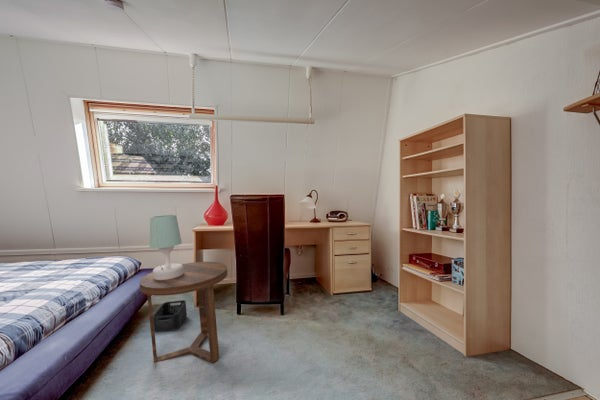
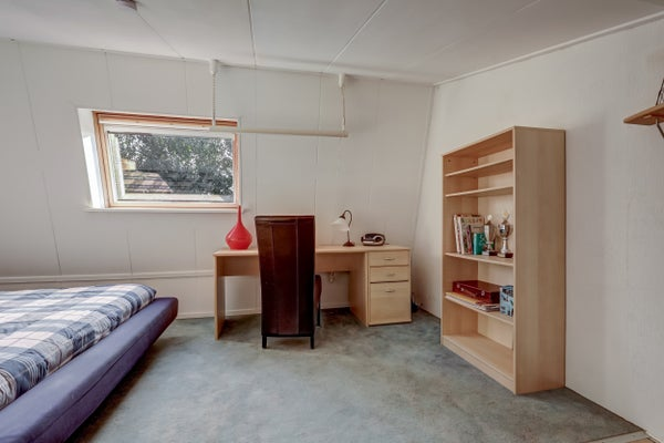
- table lamp [149,214,184,280]
- storage bin [153,299,188,333]
- side table [139,261,228,364]
